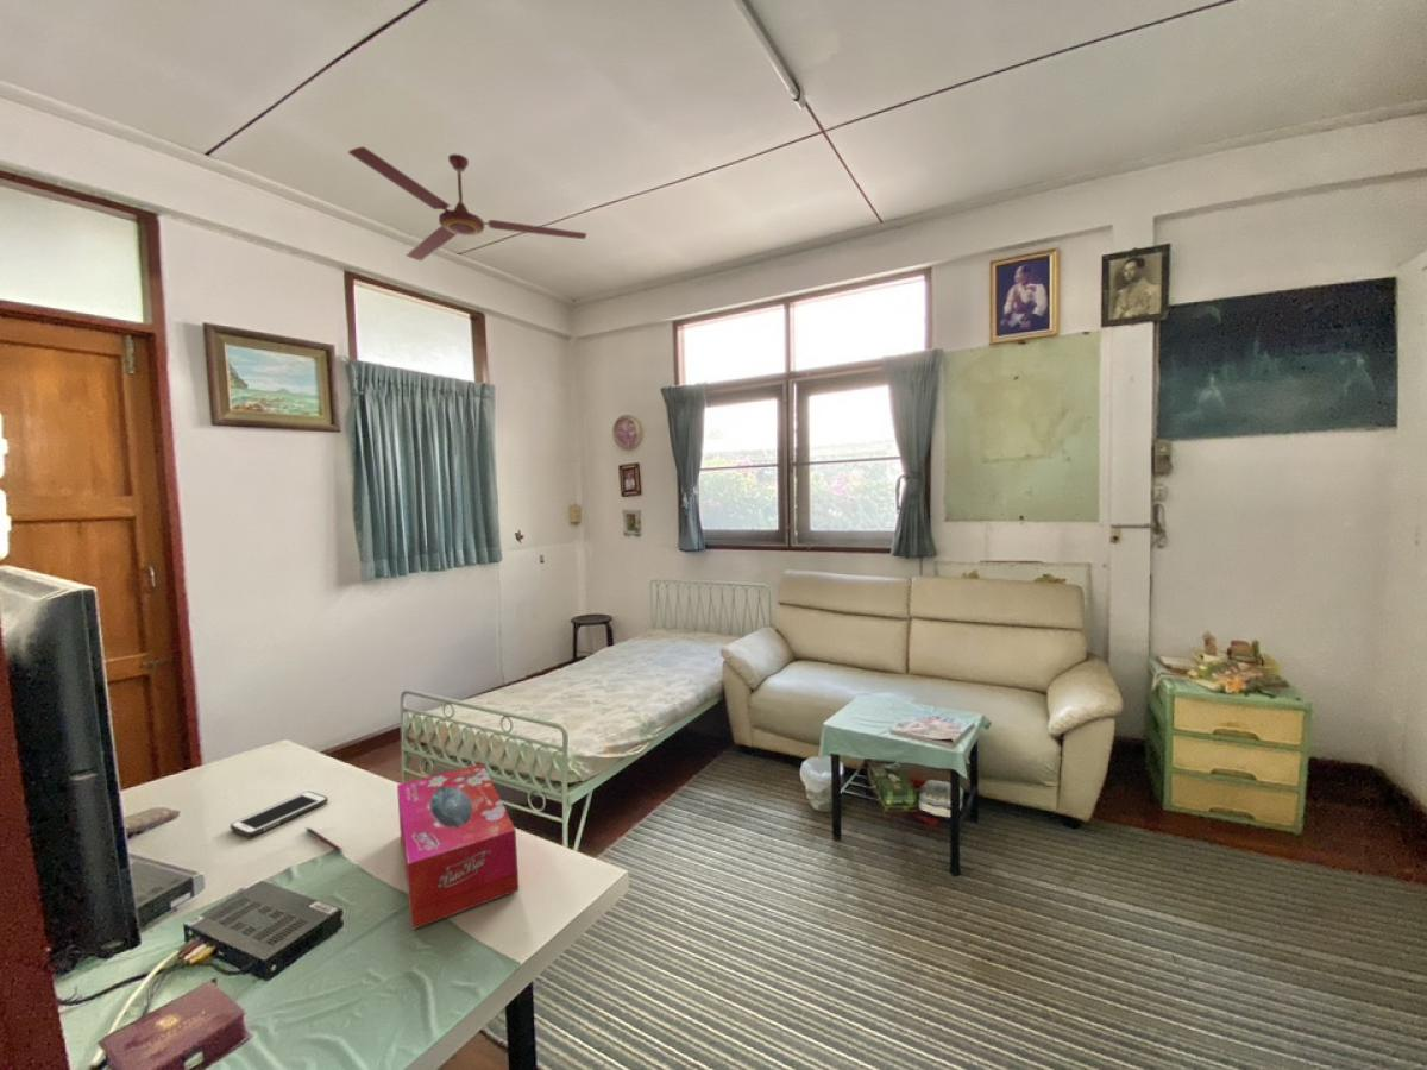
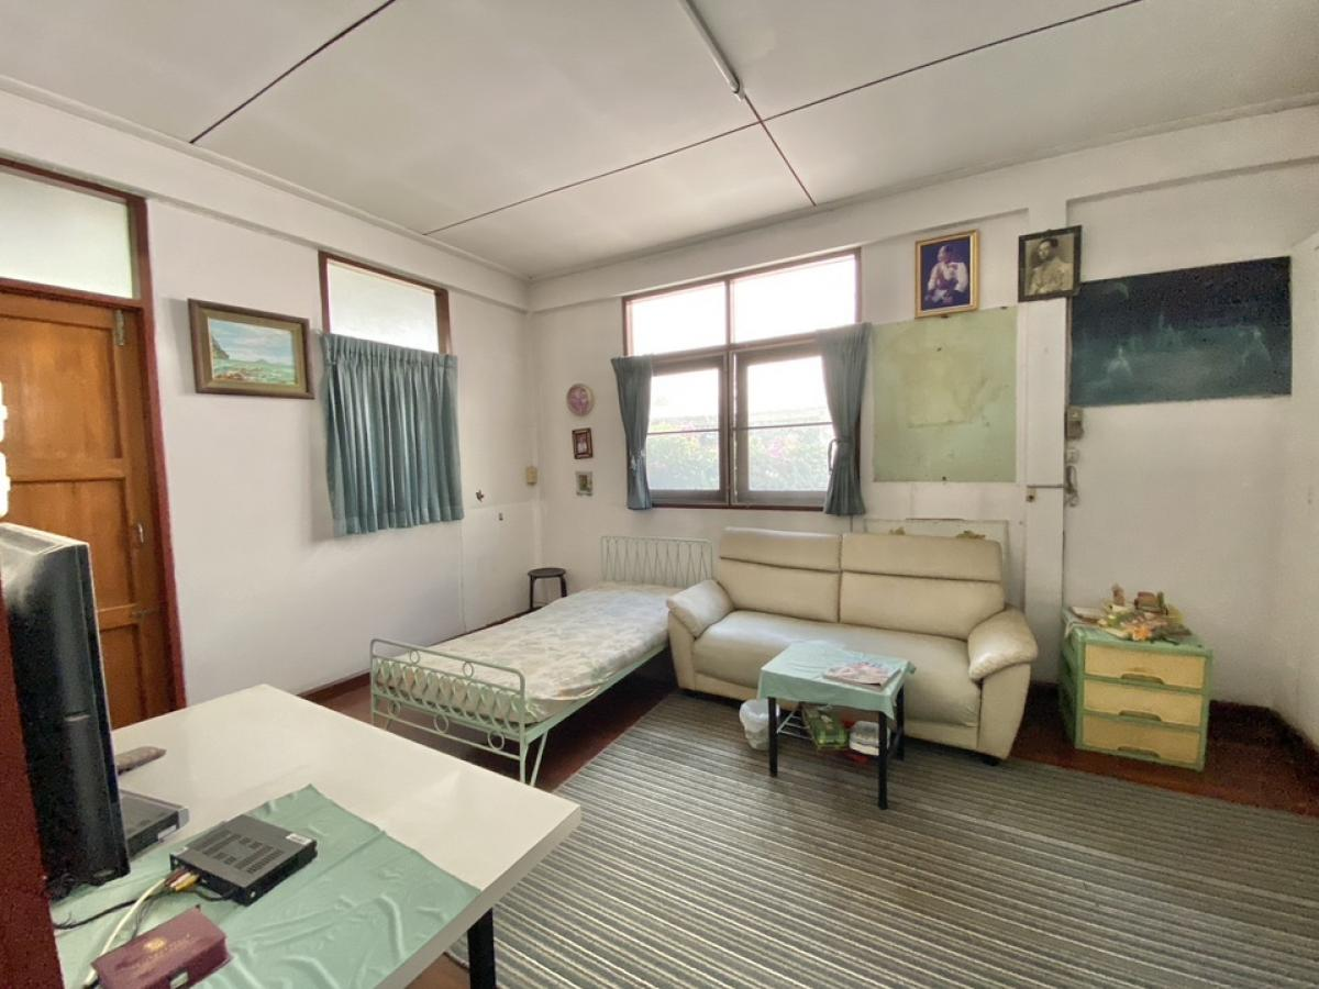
- pen [304,826,344,854]
- cell phone [230,791,329,838]
- ceiling fan [347,145,587,262]
- tissue box [396,762,520,931]
